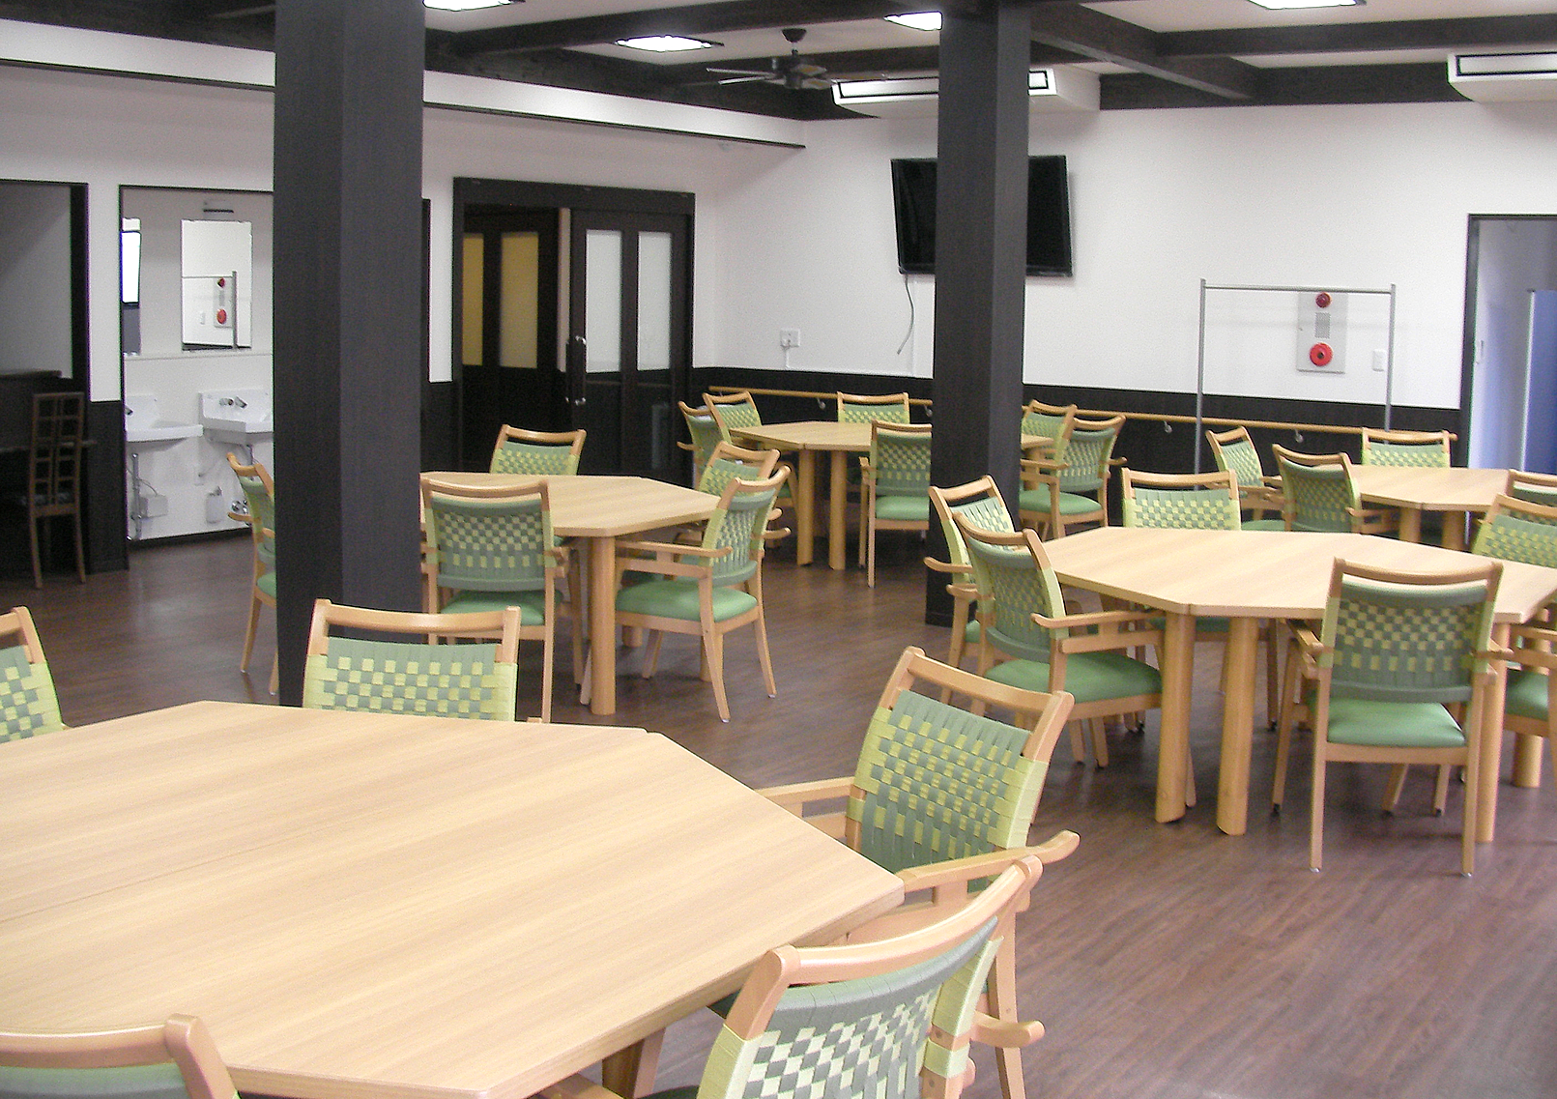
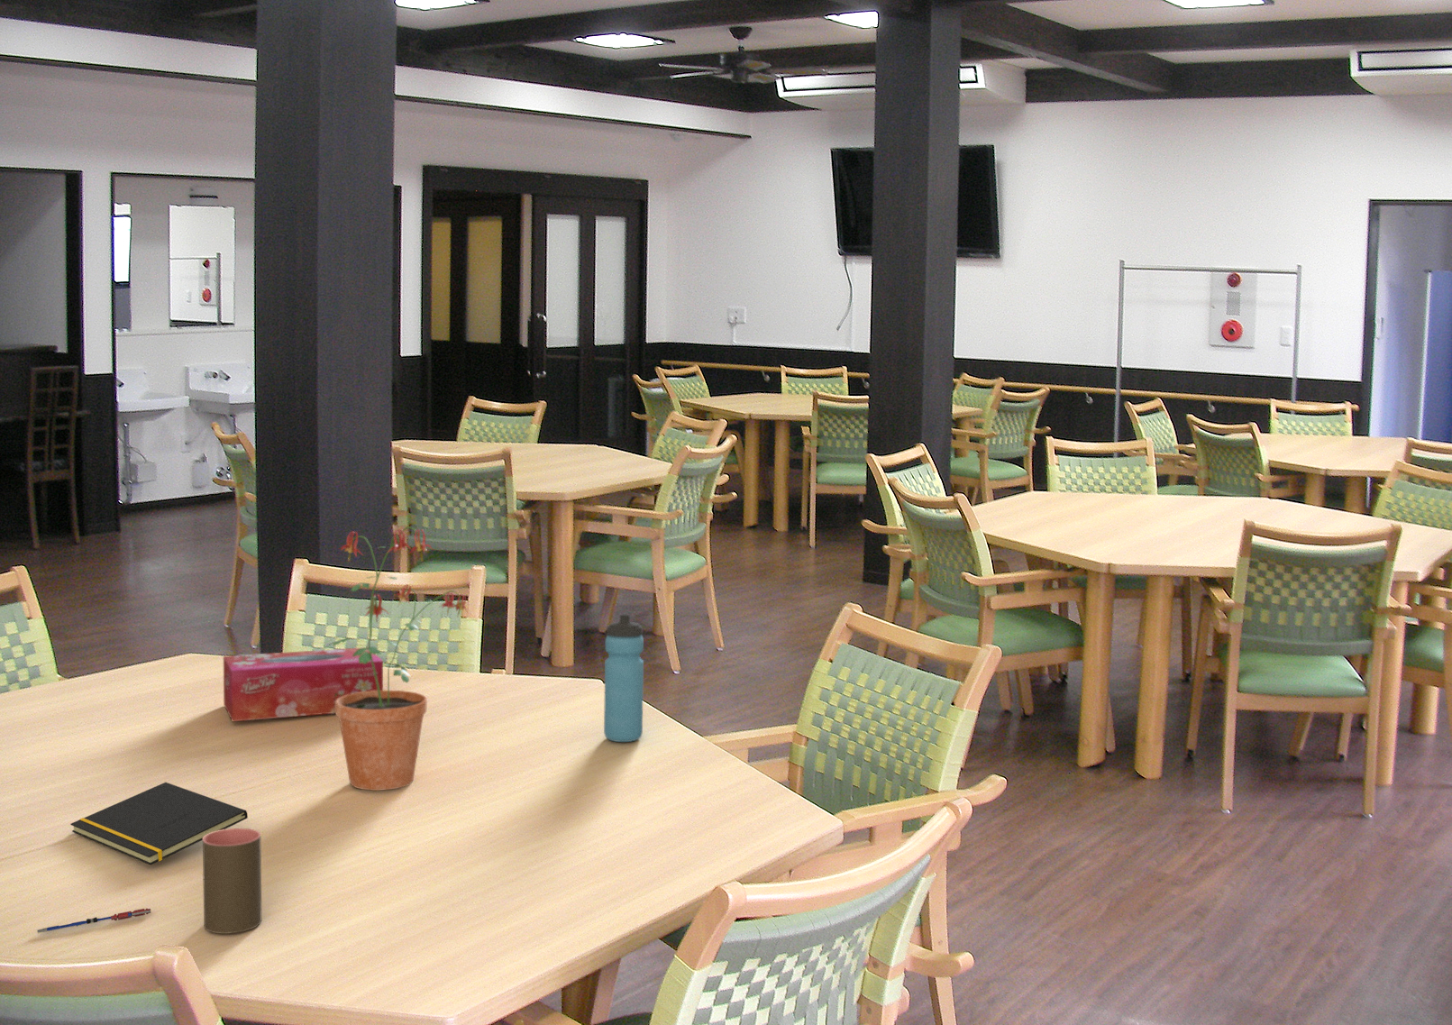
+ notepad [70,782,248,865]
+ tissue box [223,647,384,722]
+ cup [202,828,262,935]
+ pen [37,907,152,934]
+ potted plant [326,526,468,792]
+ water bottle [603,613,644,743]
